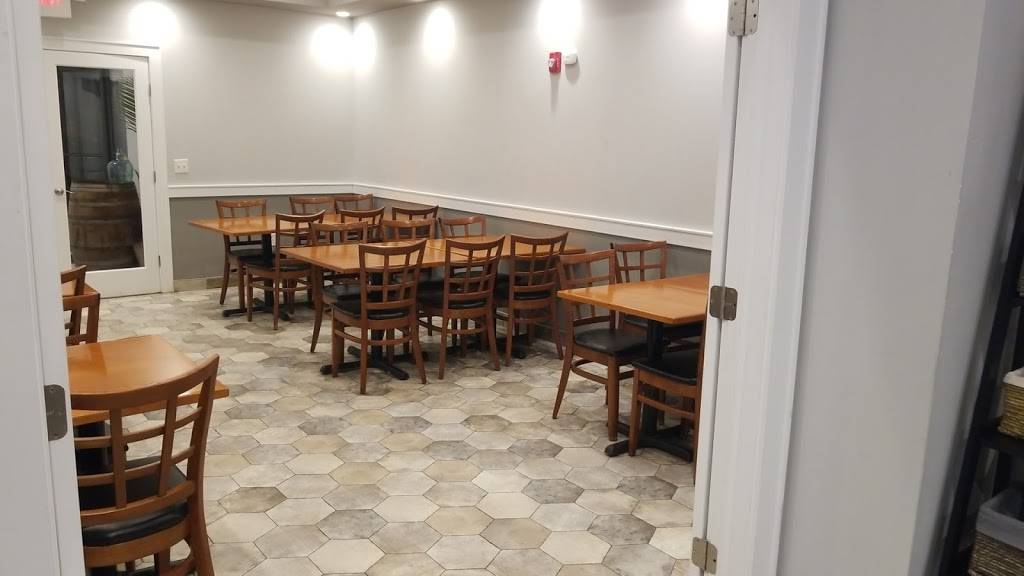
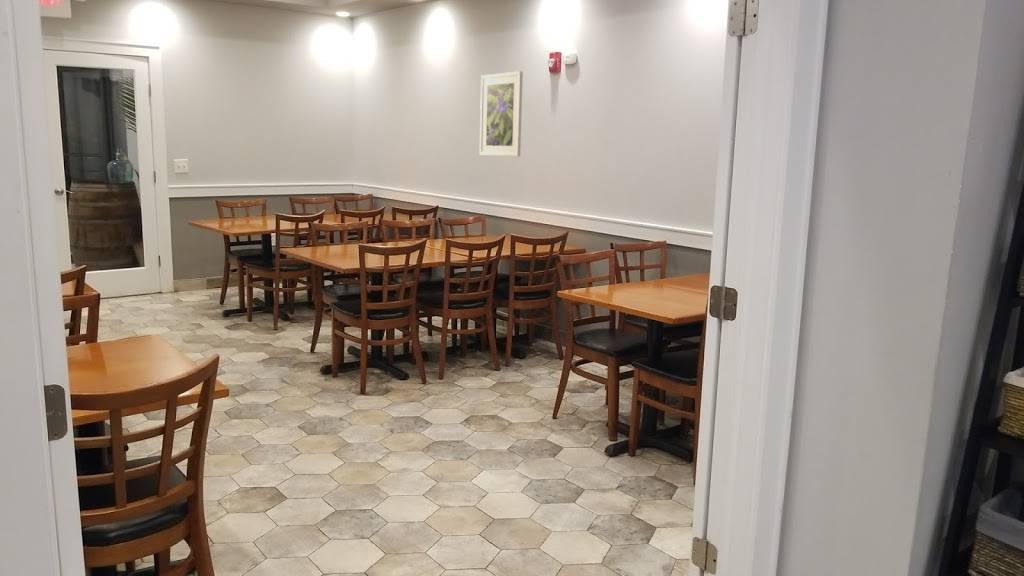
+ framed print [479,70,524,158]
